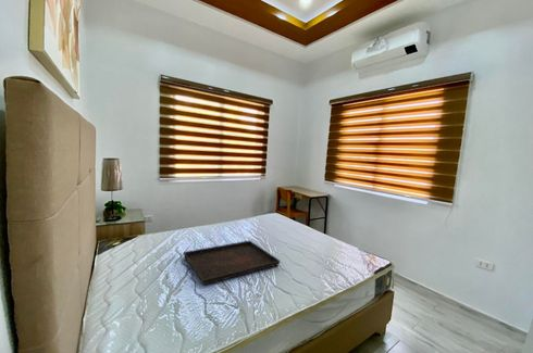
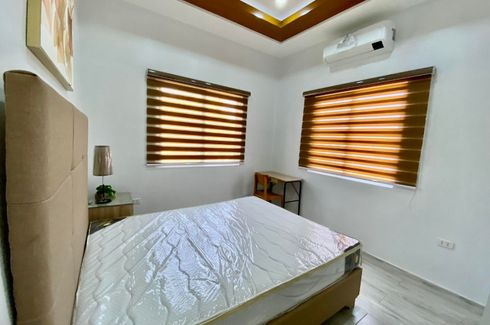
- serving tray [183,240,281,286]
